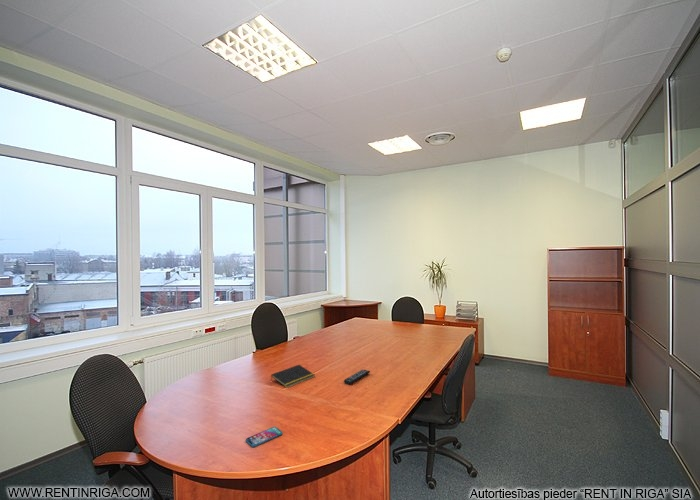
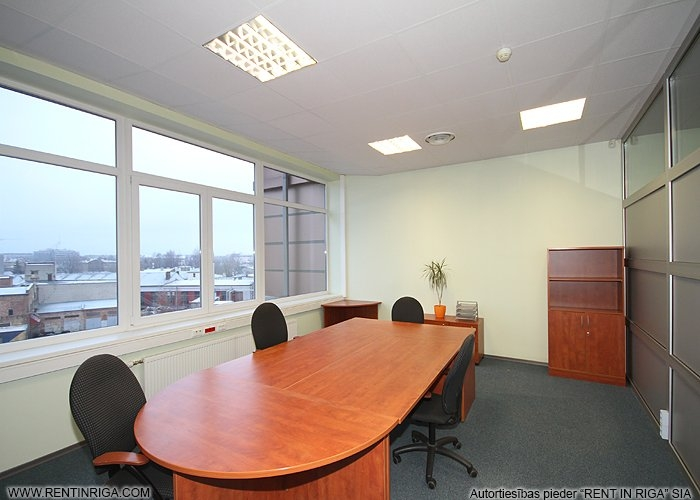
- smartphone [245,426,283,448]
- remote control [343,368,371,386]
- notepad [270,364,316,389]
